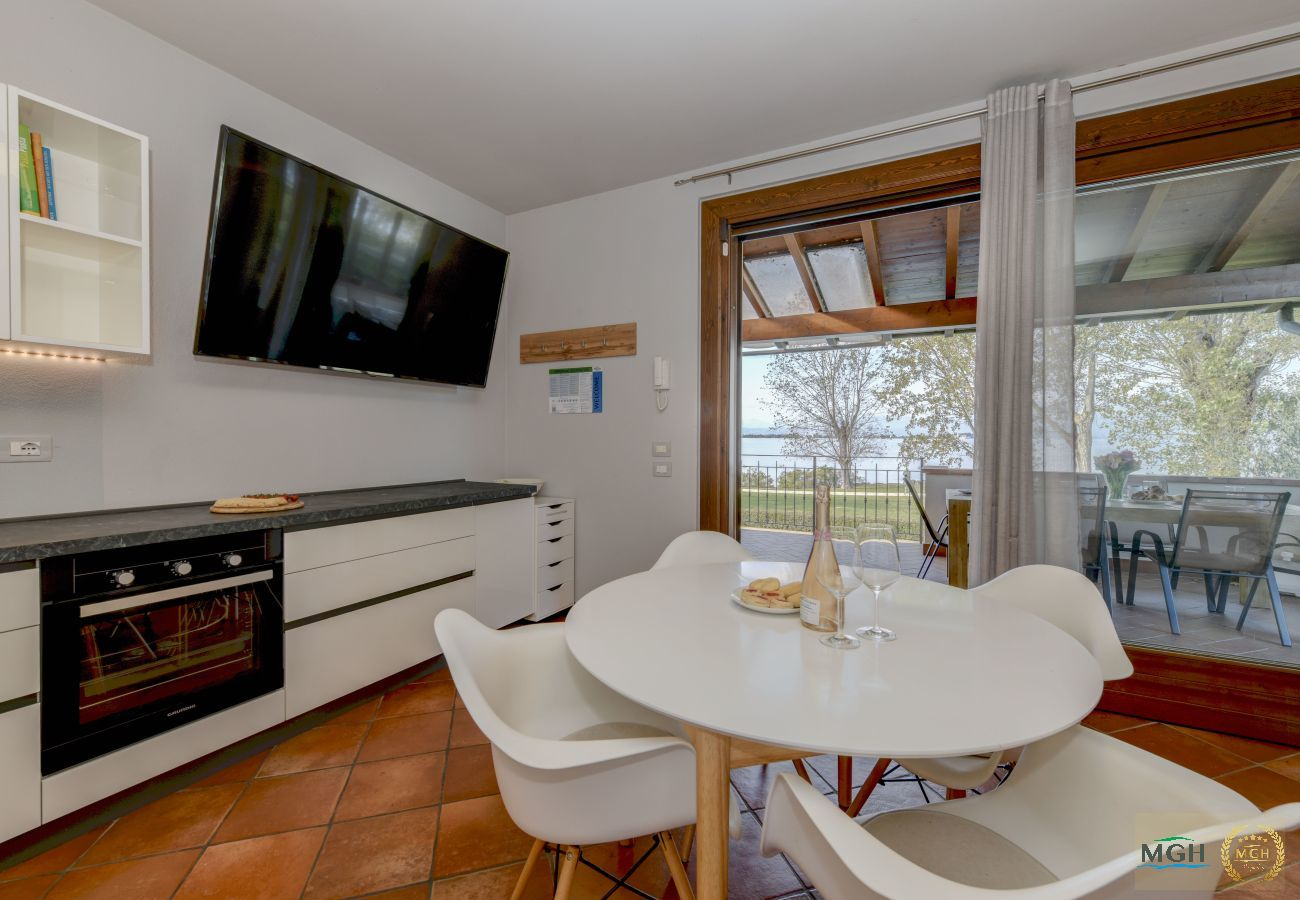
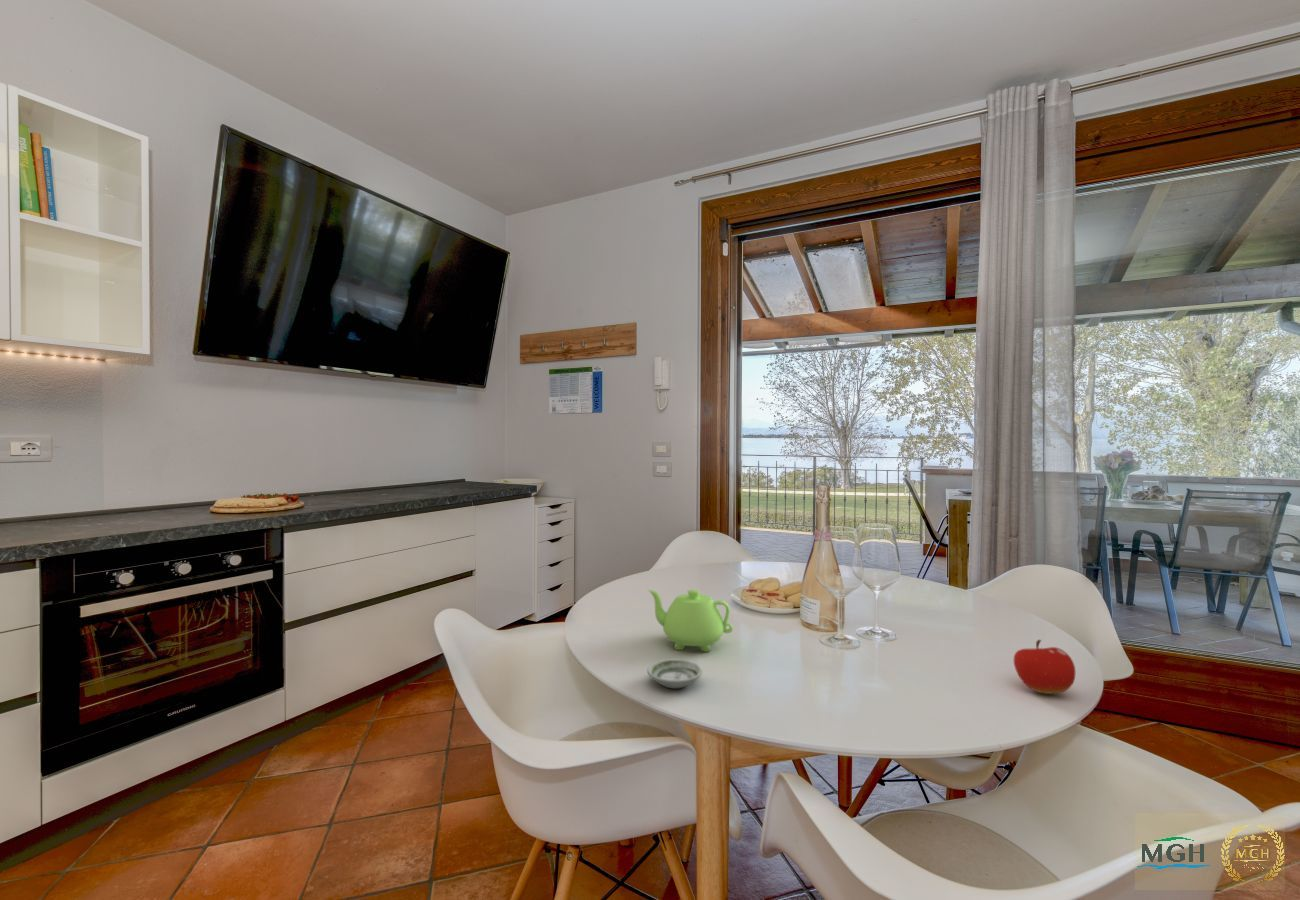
+ saucer [646,658,703,689]
+ fruit [1013,639,1076,695]
+ teapot [647,588,734,653]
